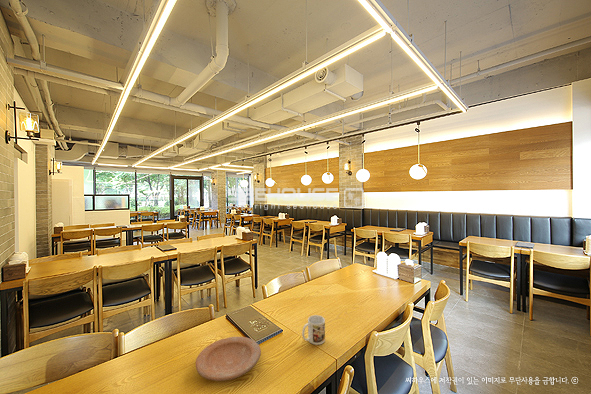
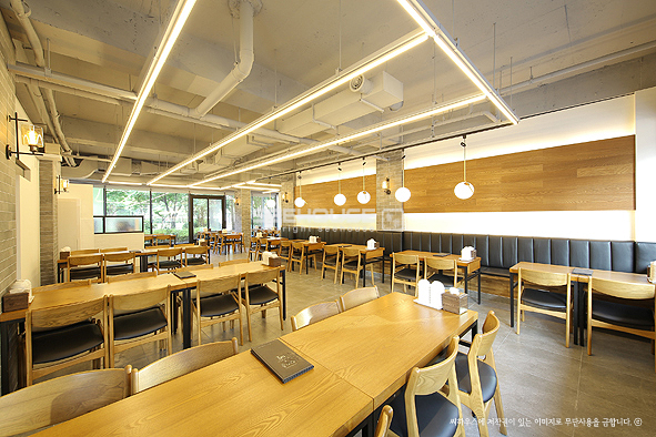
- plate [195,336,262,382]
- mug [301,314,326,346]
